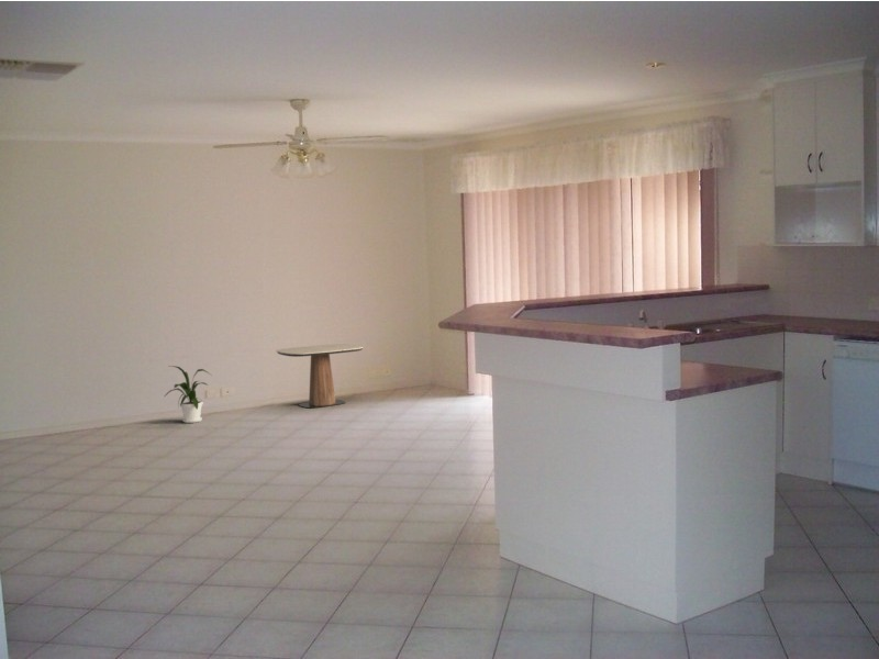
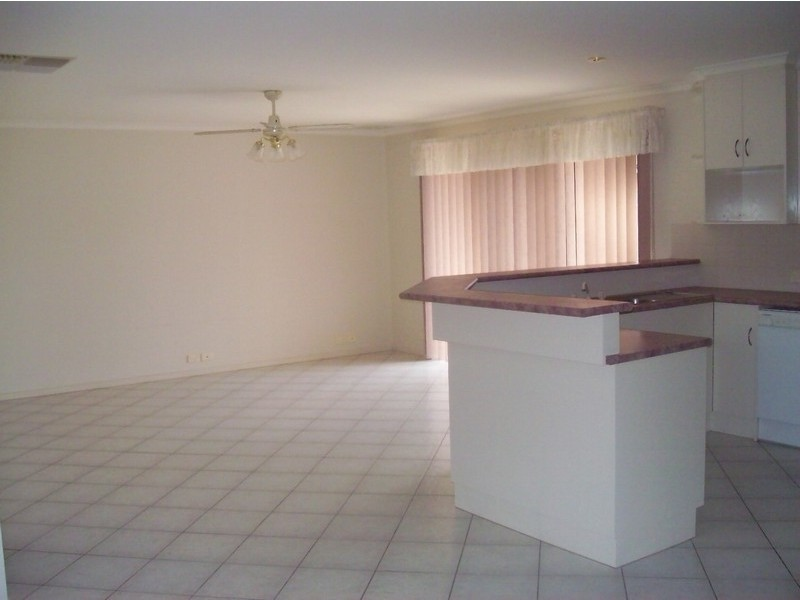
- side table [276,343,364,409]
- house plant [165,365,213,424]
